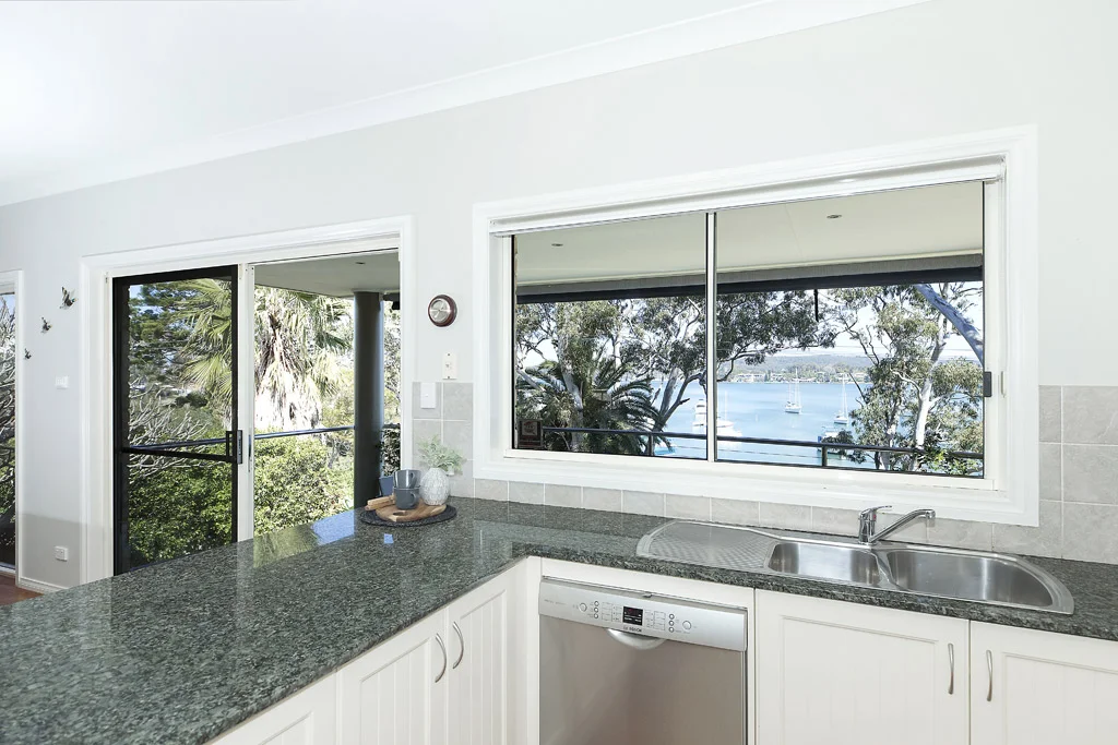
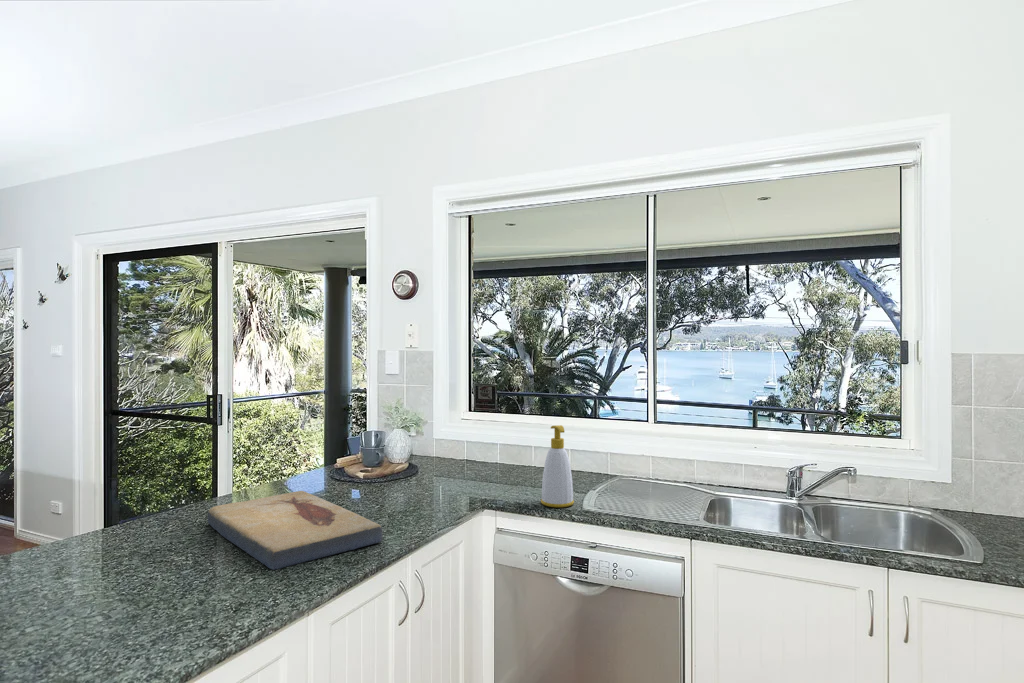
+ fish fossil [207,490,383,571]
+ soap bottle [540,424,575,508]
